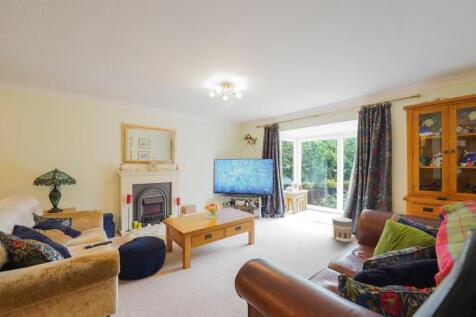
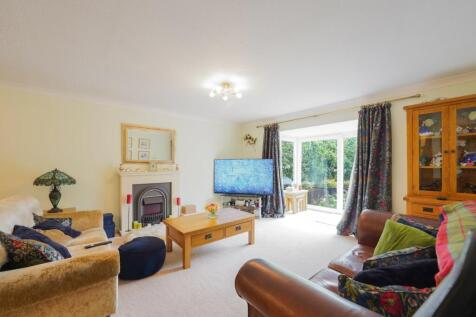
- lantern [332,216,353,243]
